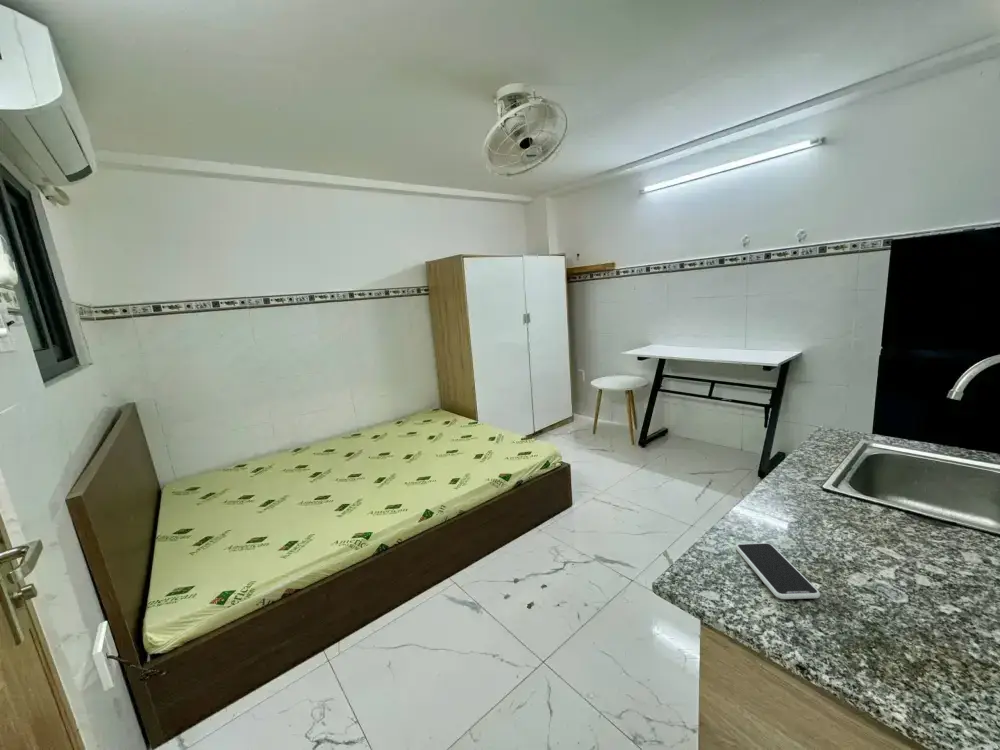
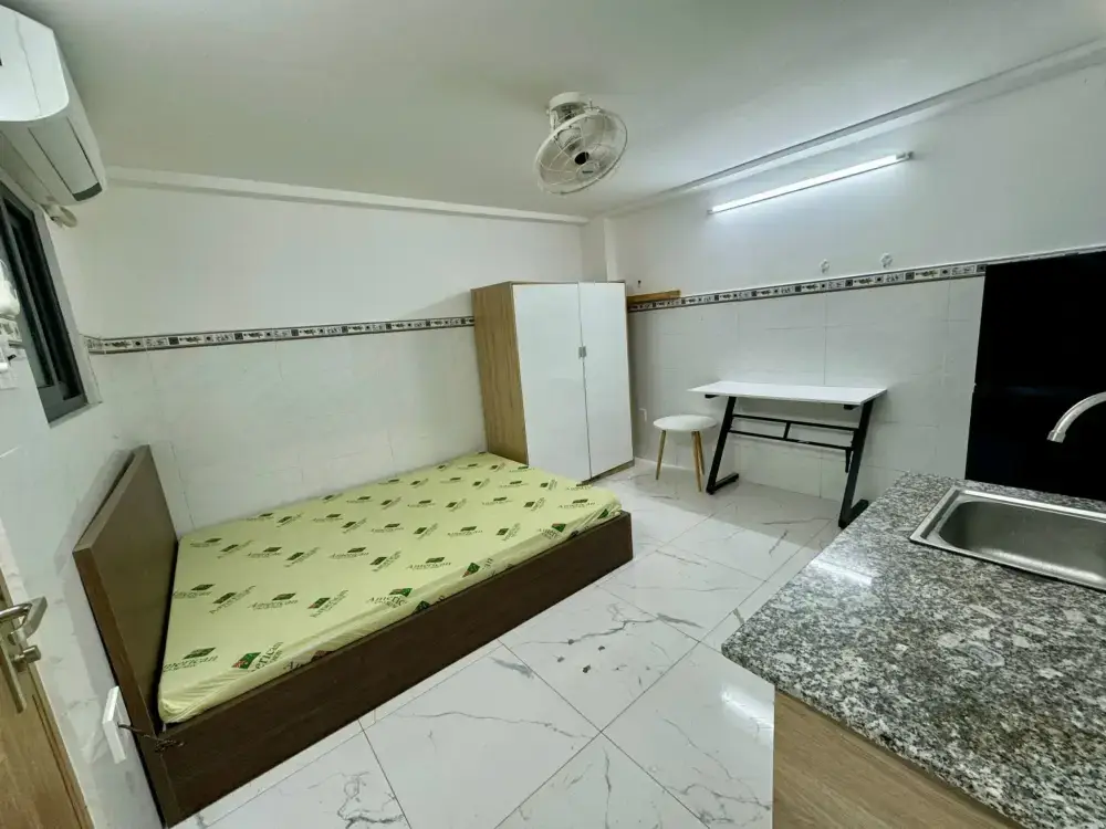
- smartphone [735,542,821,600]
